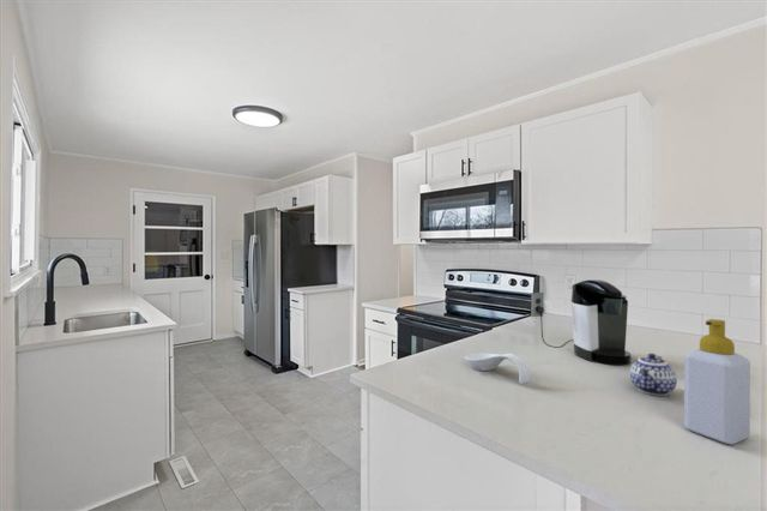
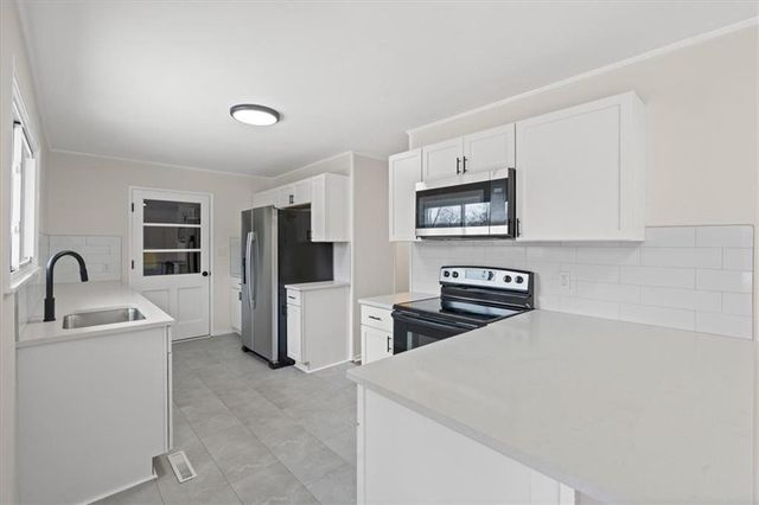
- teapot [629,353,678,397]
- soap bottle [683,318,751,446]
- coffee maker [530,278,632,366]
- spoon rest [464,351,532,385]
